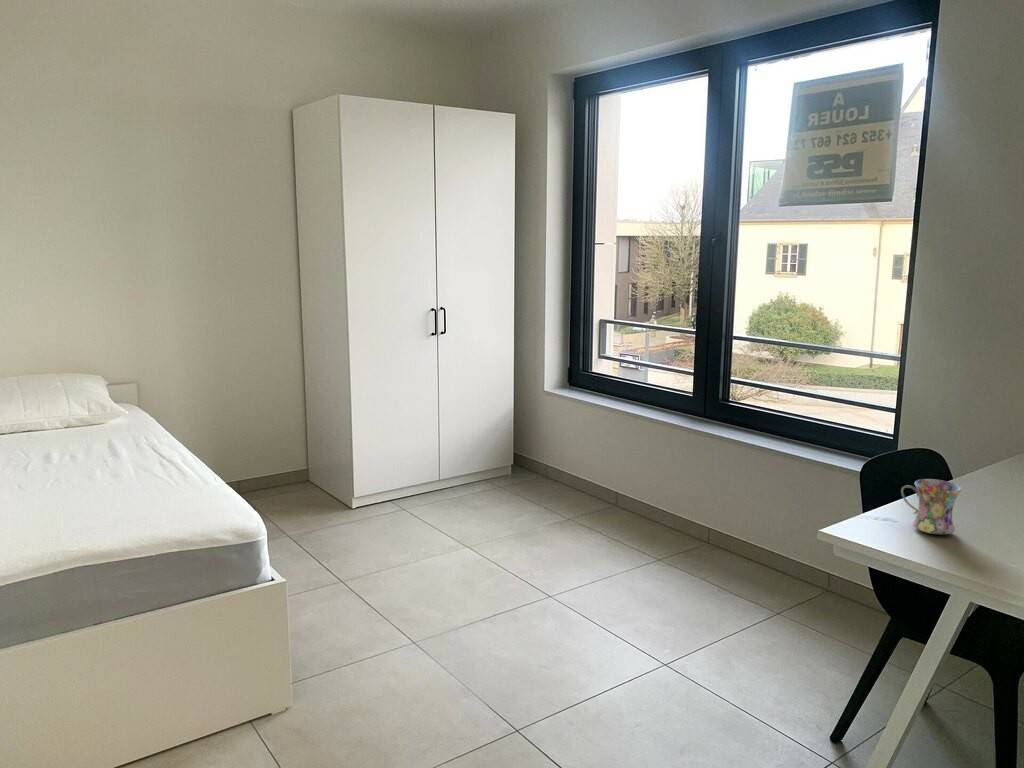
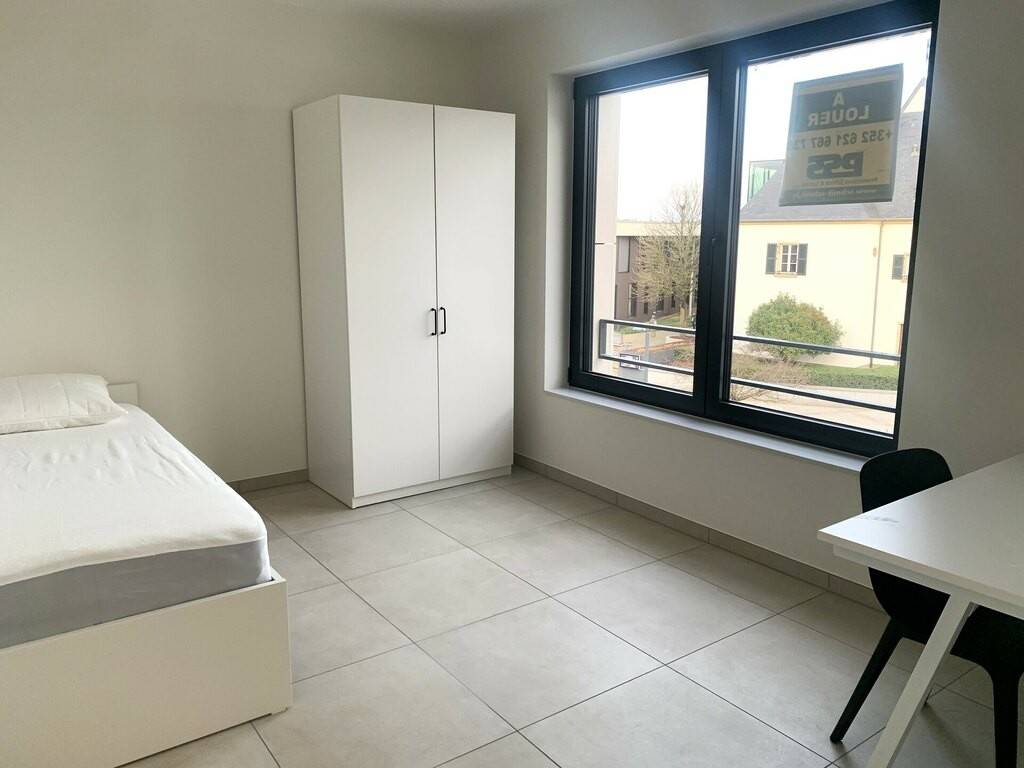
- mug [900,478,962,536]
